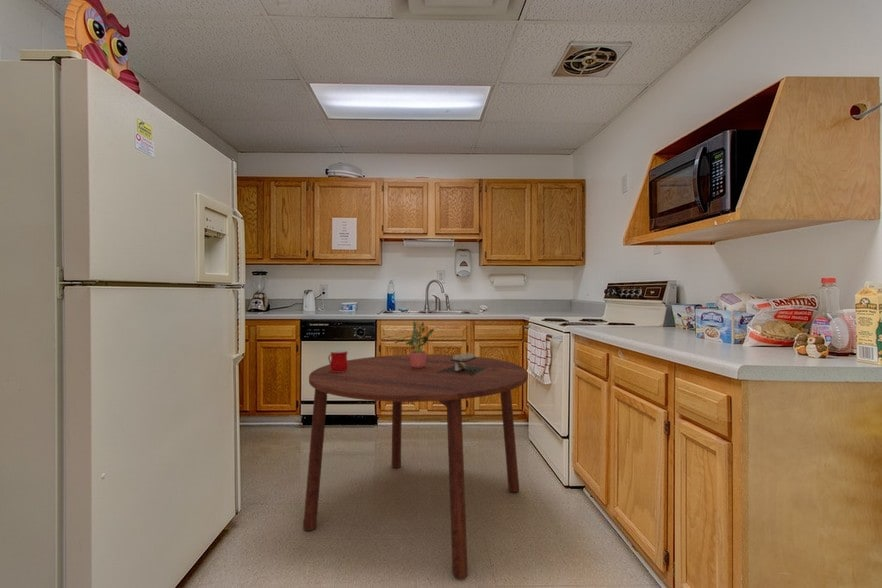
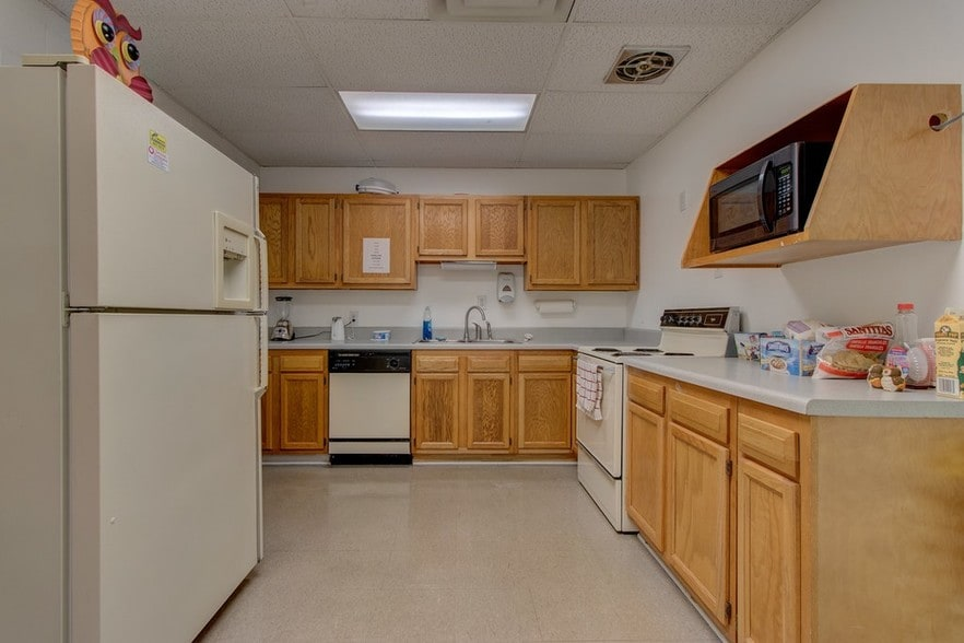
- dining table [302,353,529,580]
- potted plant [394,320,435,368]
- mug [327,349,349,372]
- napkin holder [438,352,488,376]
